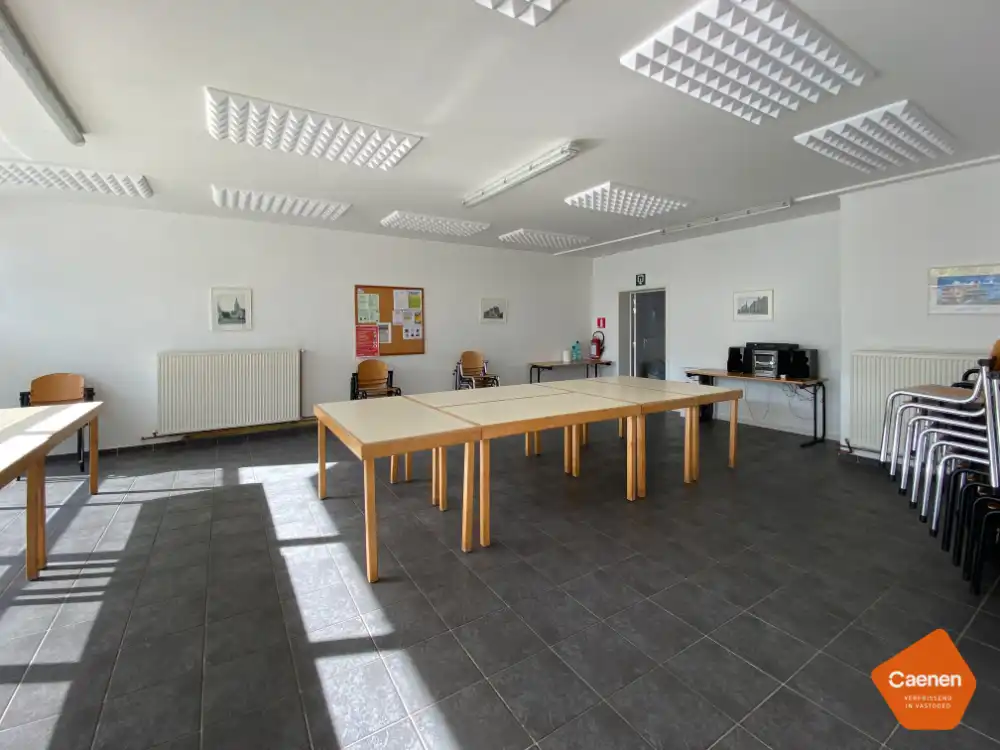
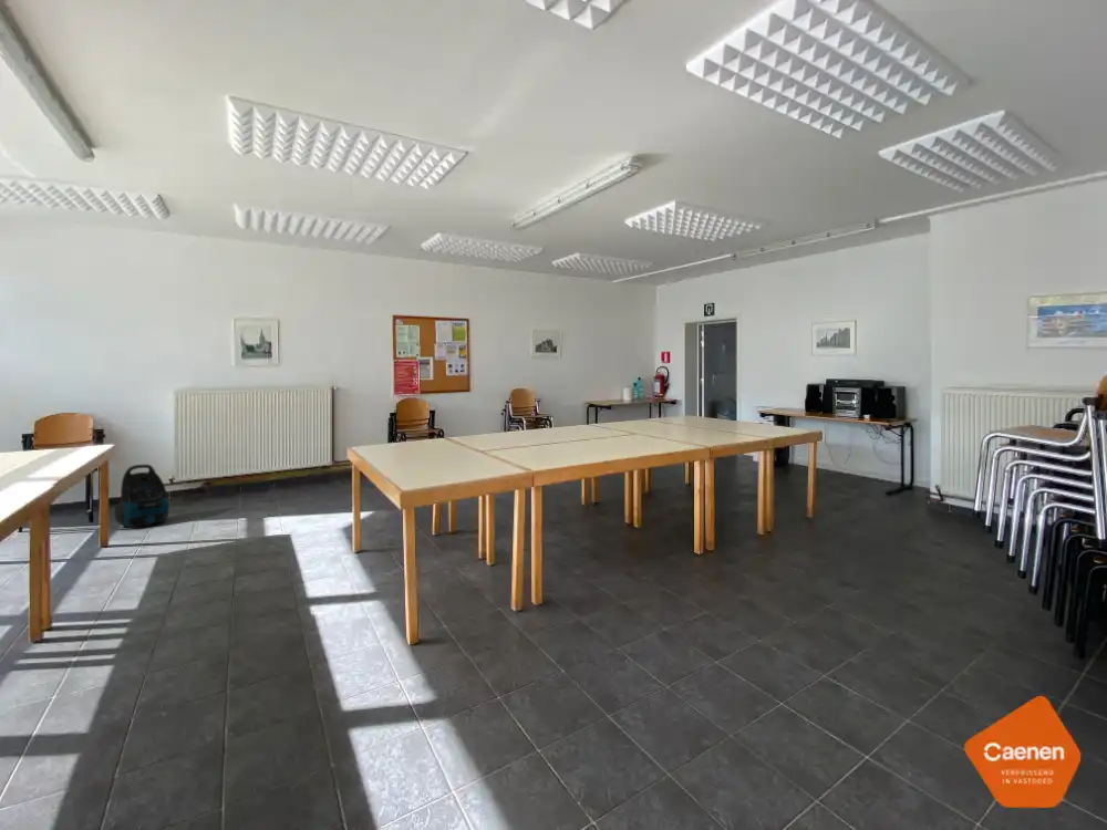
+ vacuum cleaner [114,464,170,528]
